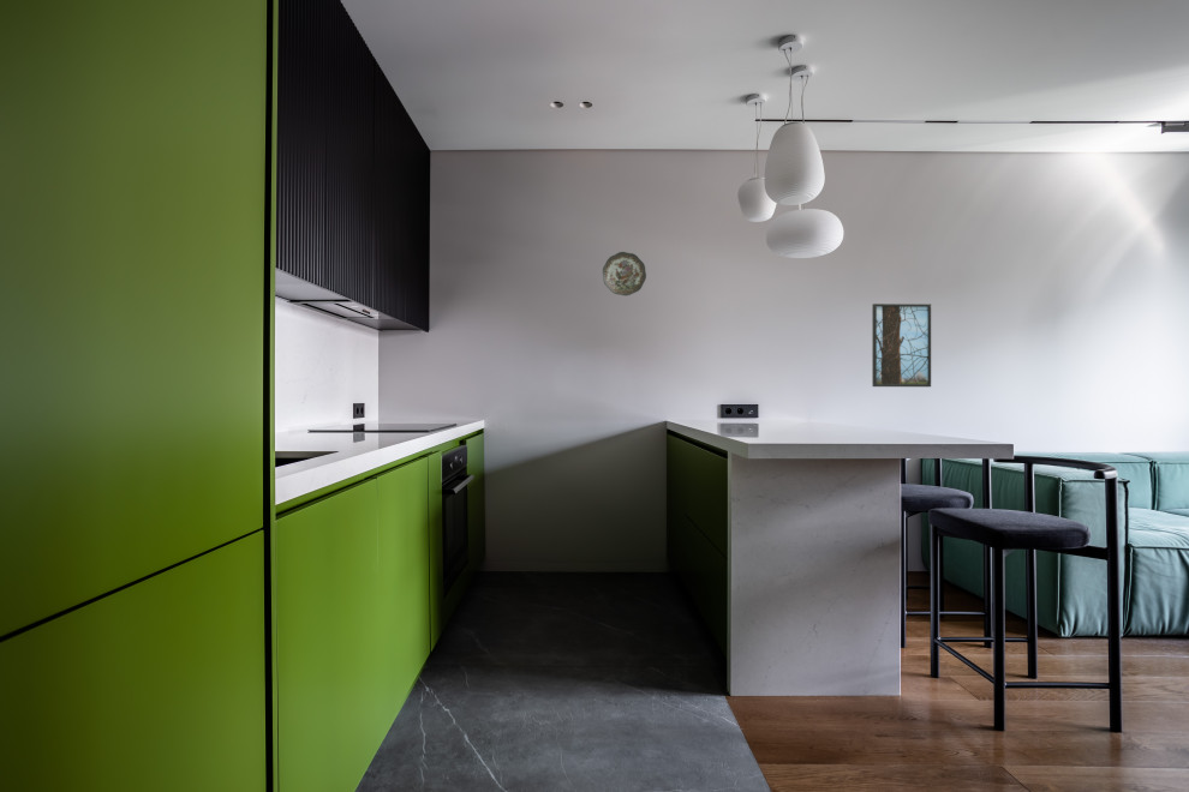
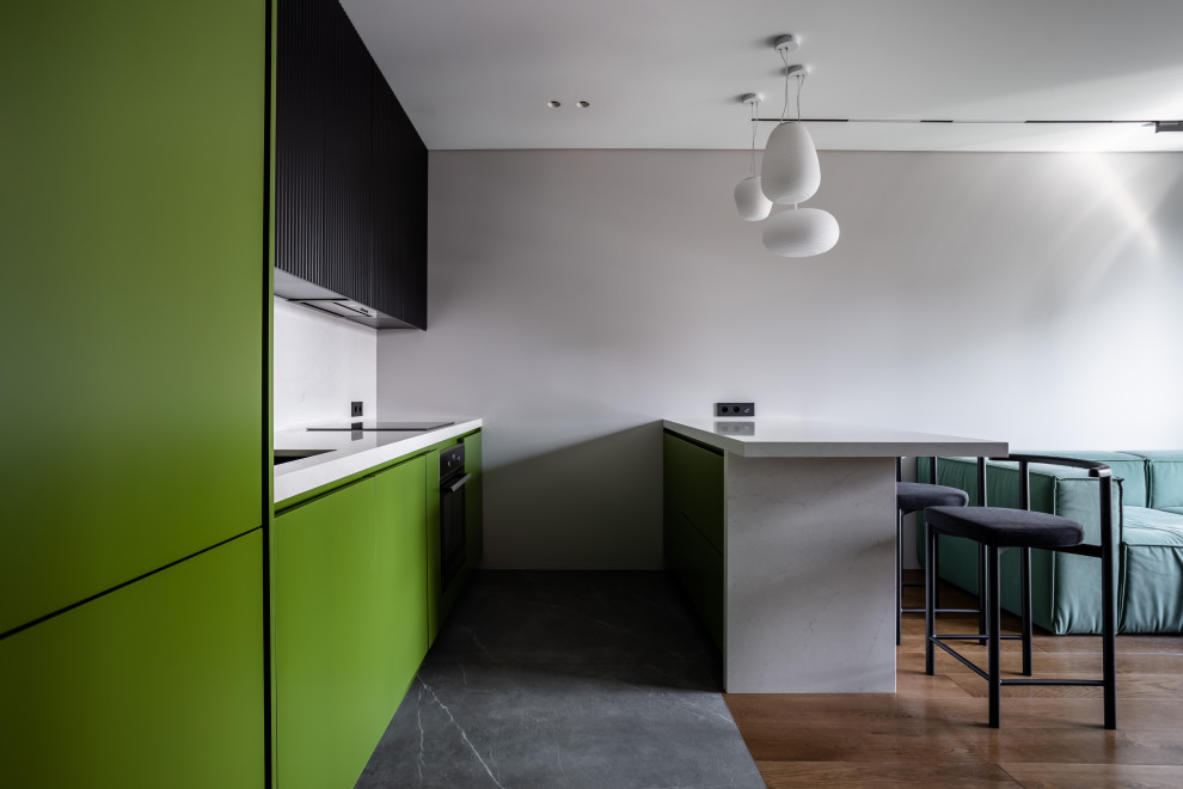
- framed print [871,302,932,388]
- decorative plate [602,251,647,296]
